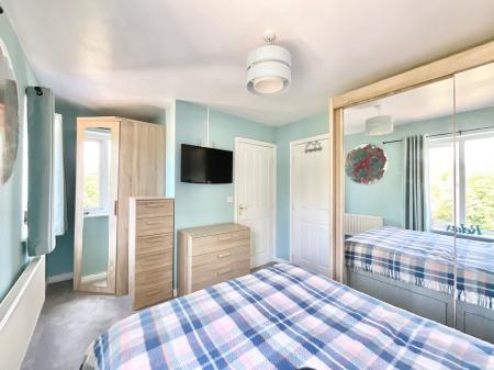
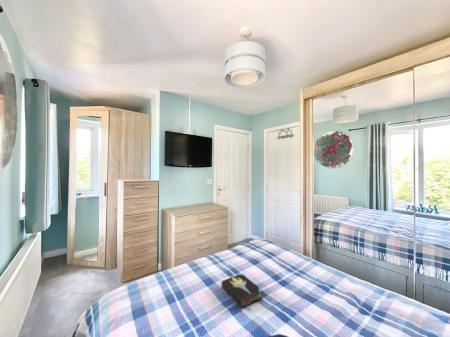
+ hardback book [221,272,264,309]
